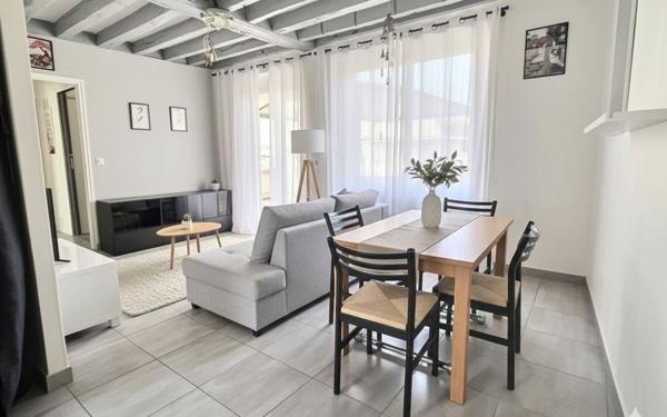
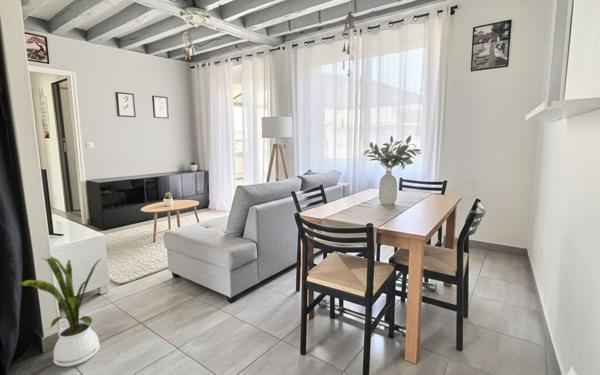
+ house plant [15,254,102,368]
